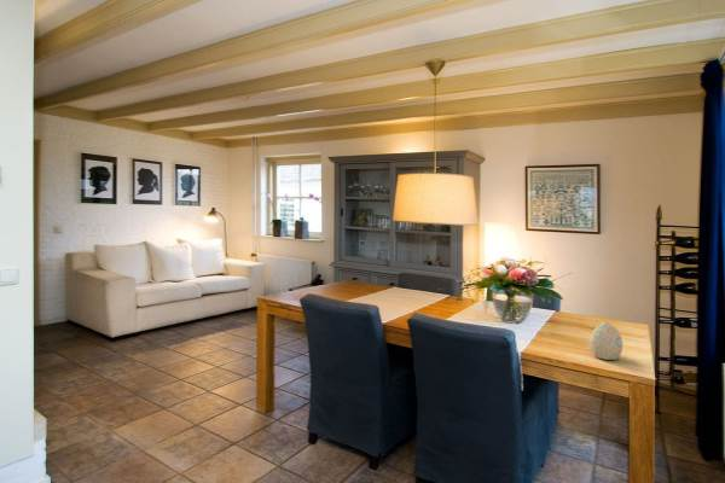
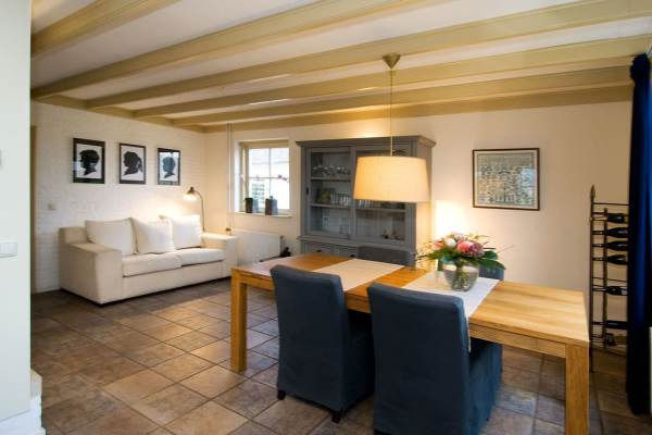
- decorative egg [588,321,624,361]
